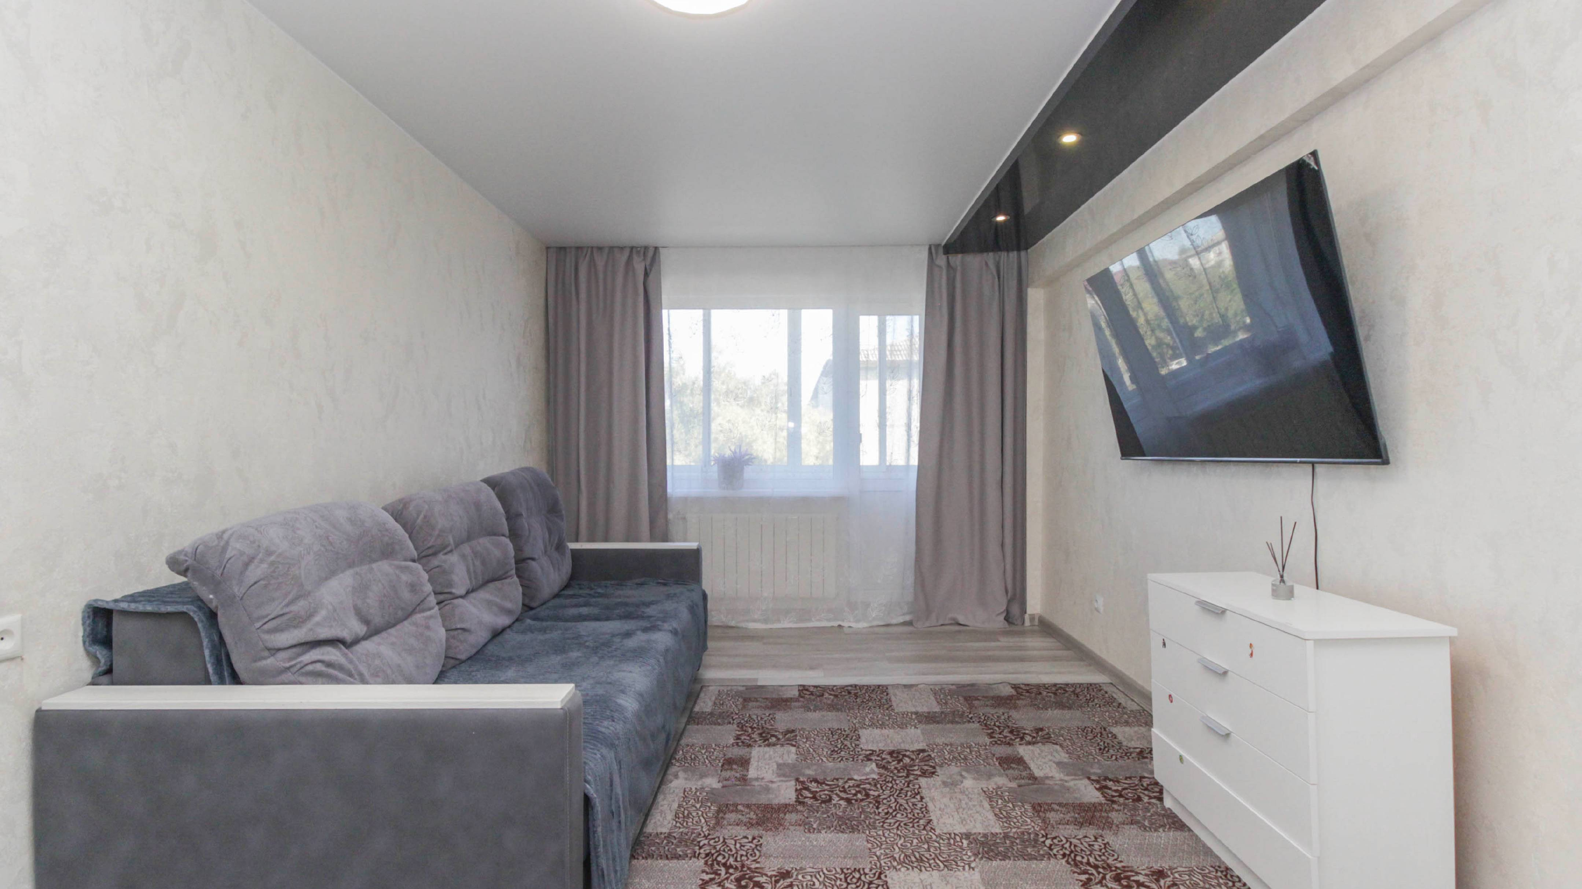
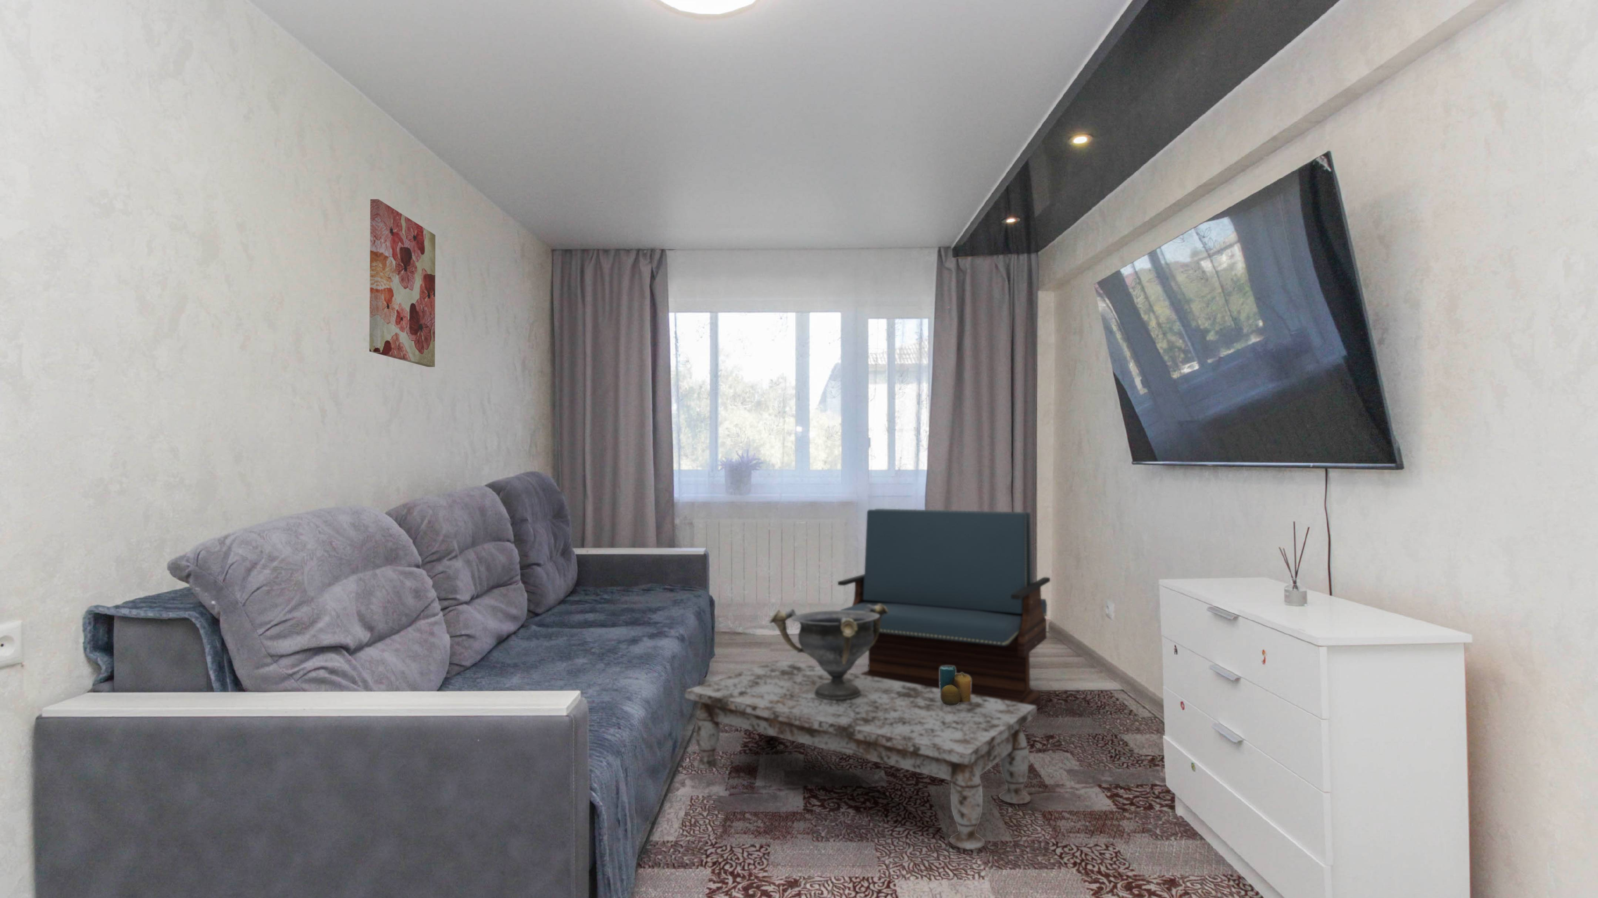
+ theatre seat [837,508,1050,709]
+ decorative bowl [769,604,888,699]
+ candle [939,665,971,706]
+ coffee table [685,660,1037,850]
+ wall art [369,199,436,368]
